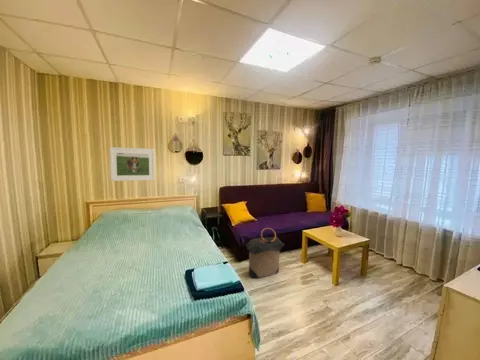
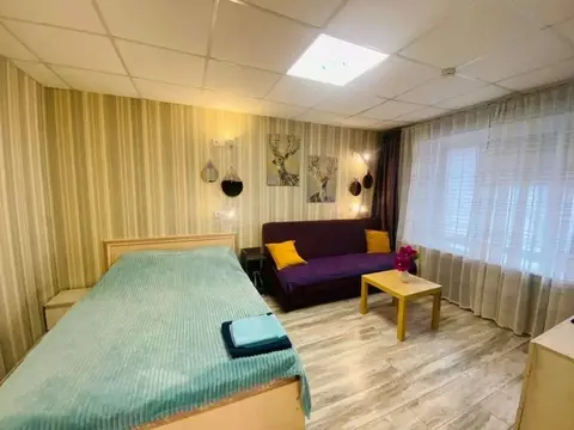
- laundry hamper [245,227,285,279]
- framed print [109,146,156,182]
